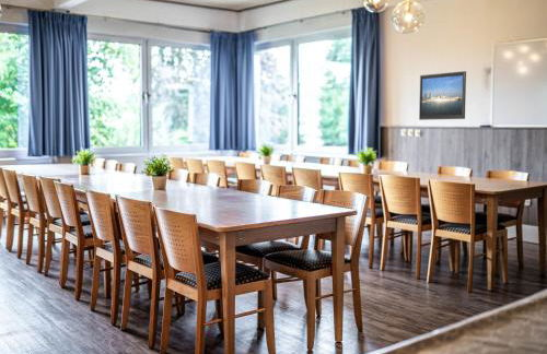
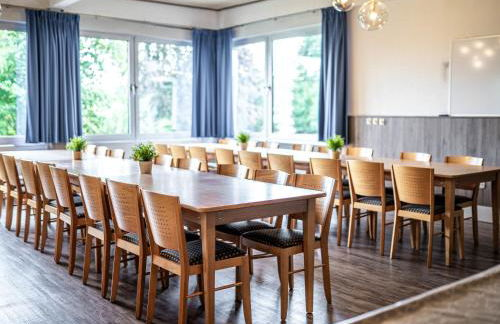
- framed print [418,70,467,121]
